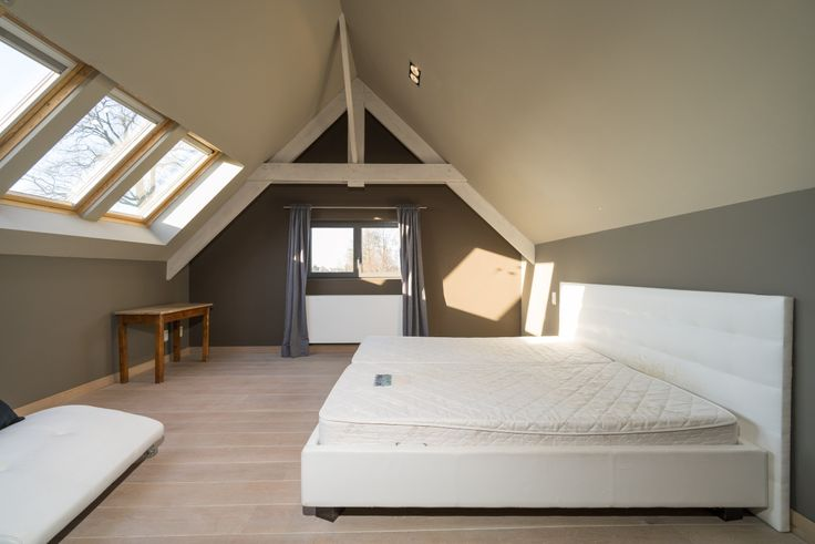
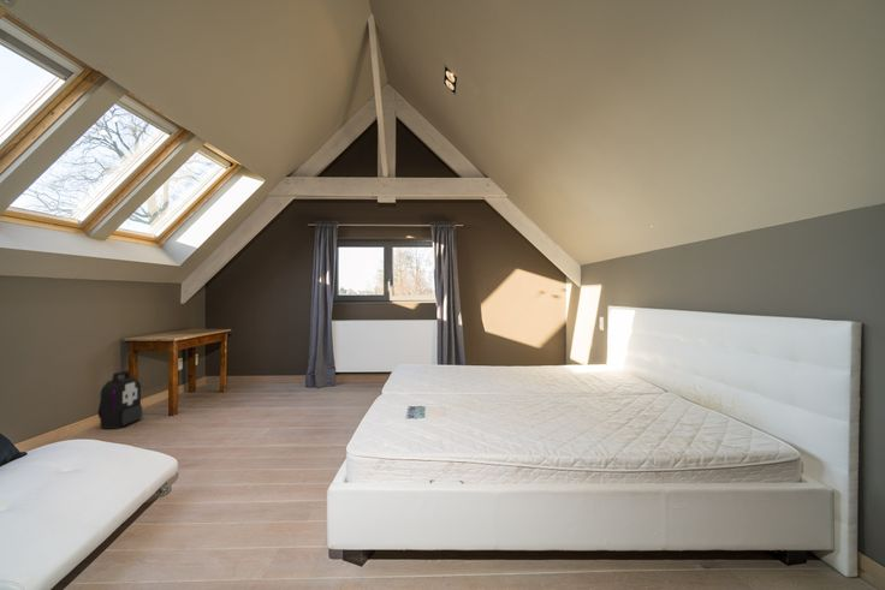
+ backpack [96,369,143,430]
